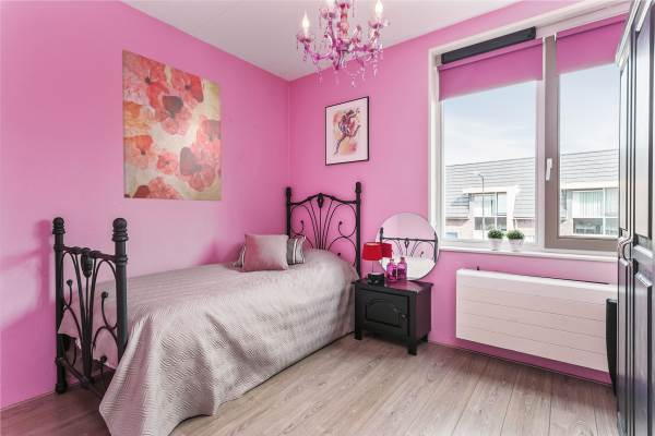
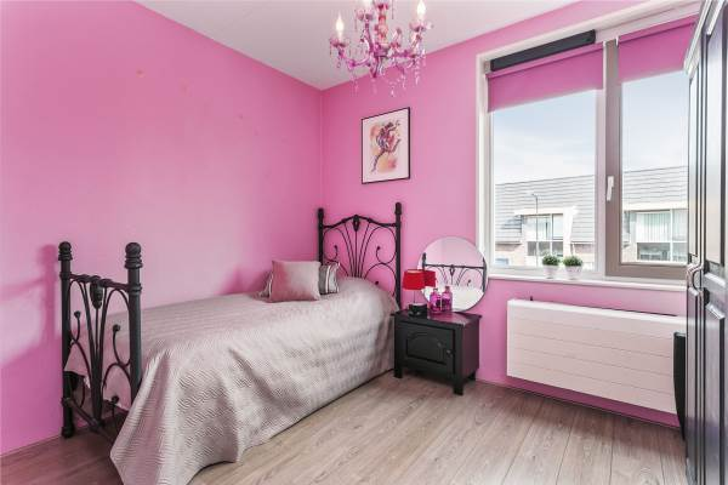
- wall art [121,48,223,202]
